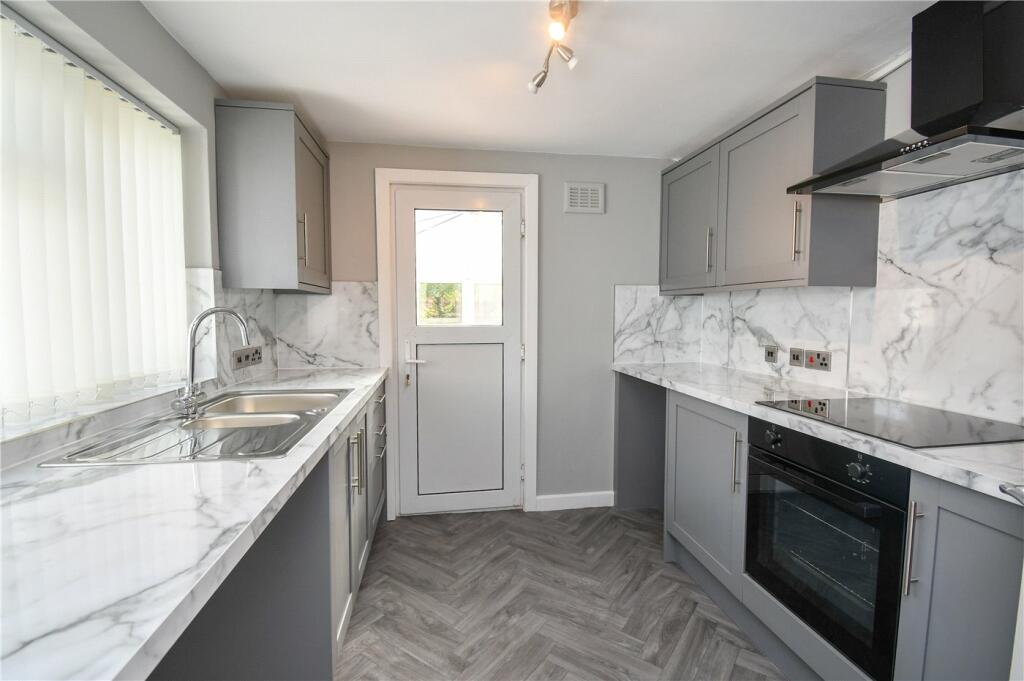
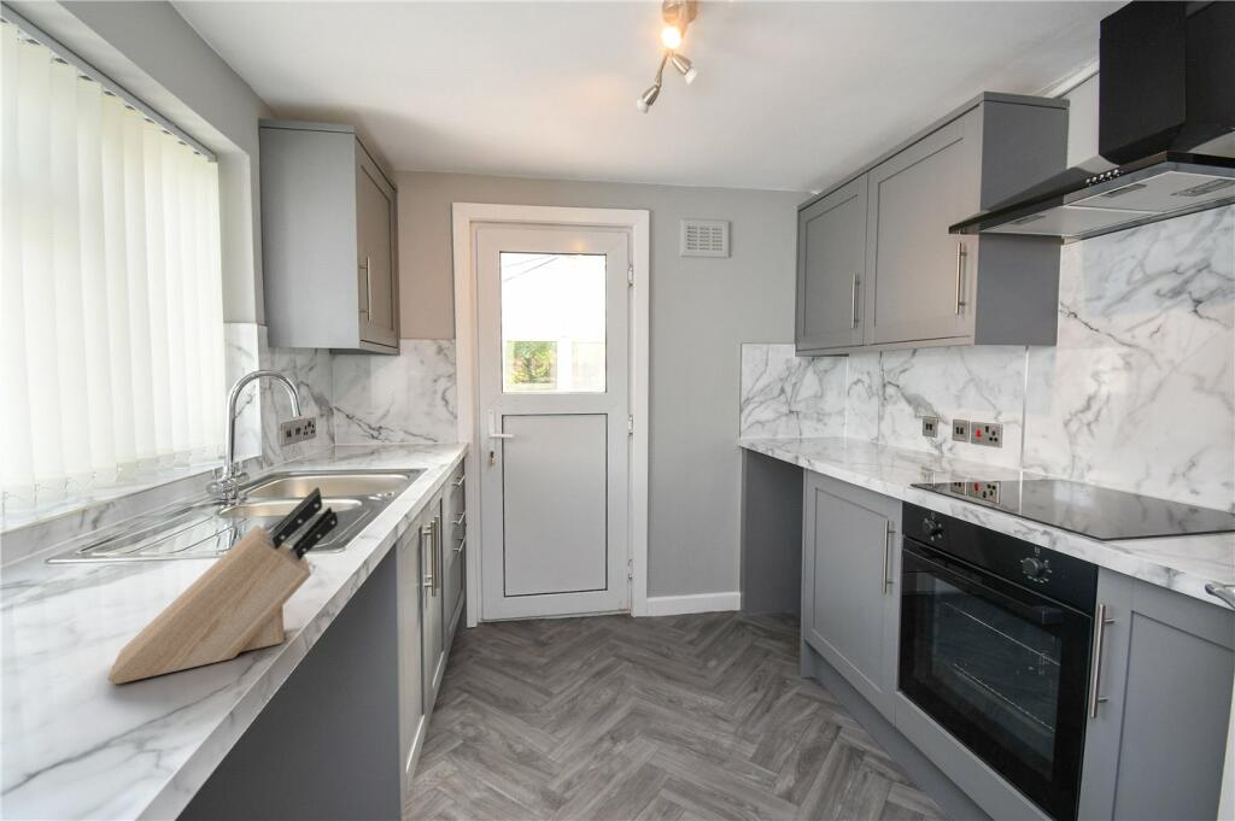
+ knife block [106,486,339,685]
